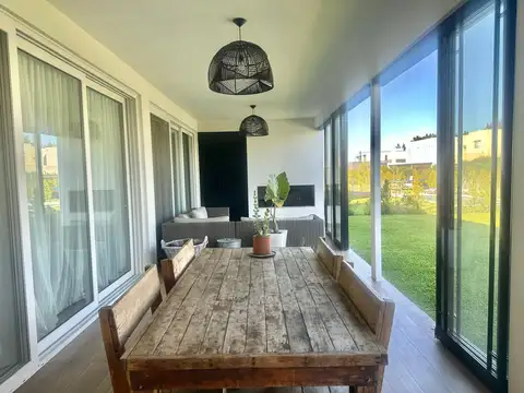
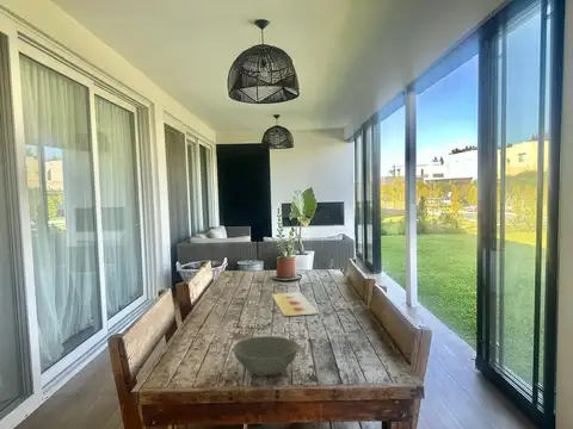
+ bowl [232,335,300,377]
+ painting [270,291,320,317]
